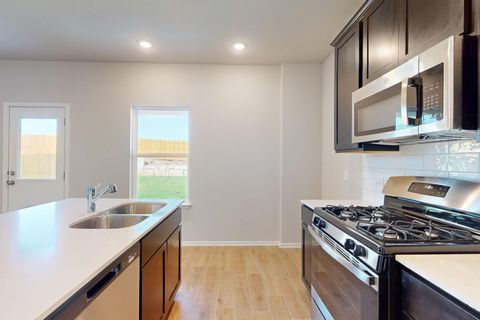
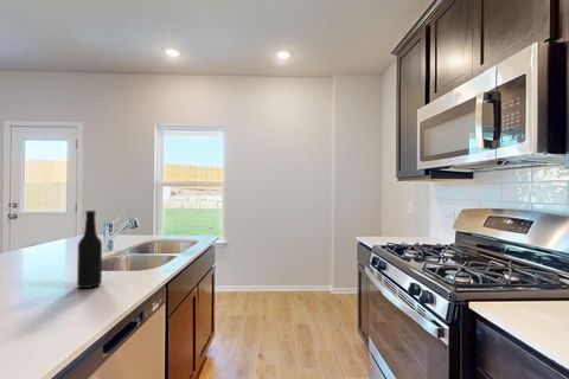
+ bottle [76,210,103,290]
